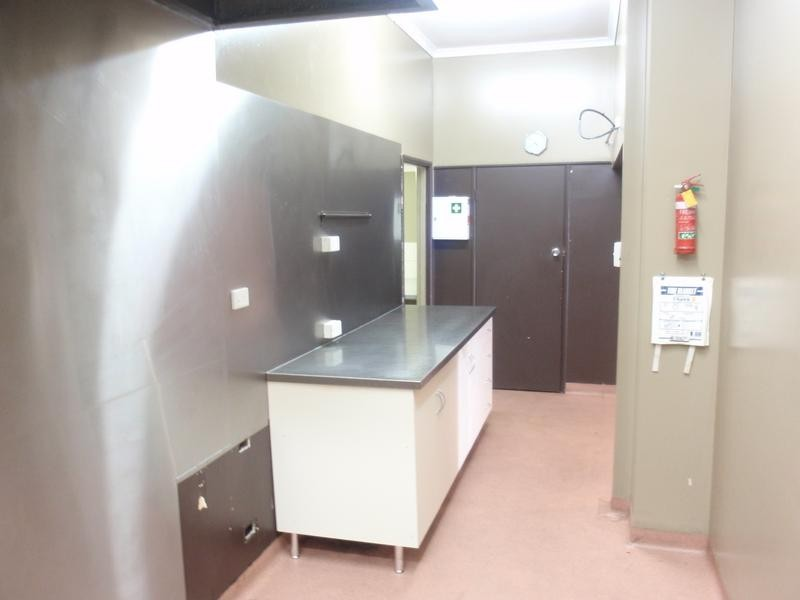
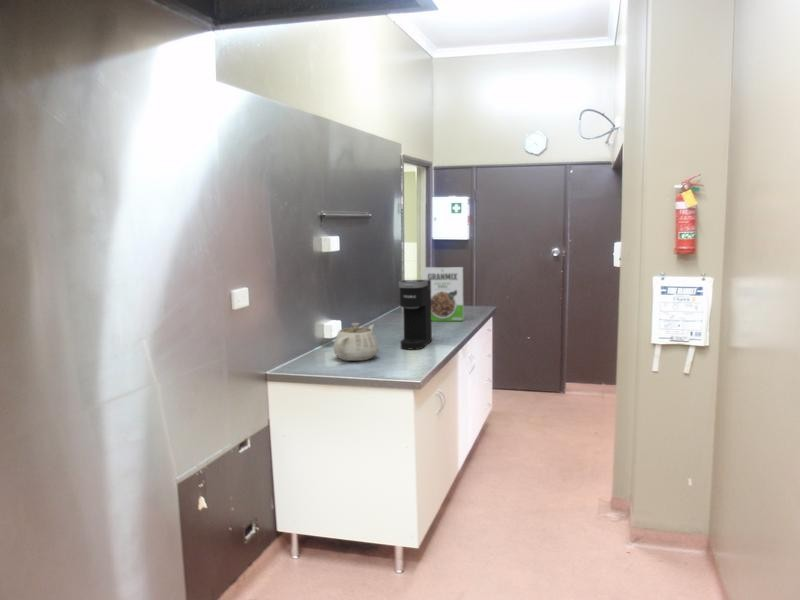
+ coffee maker [398,279,433,350]
+ teapot [332,322,380,362]
+ cereal box [422,266,465,322]
